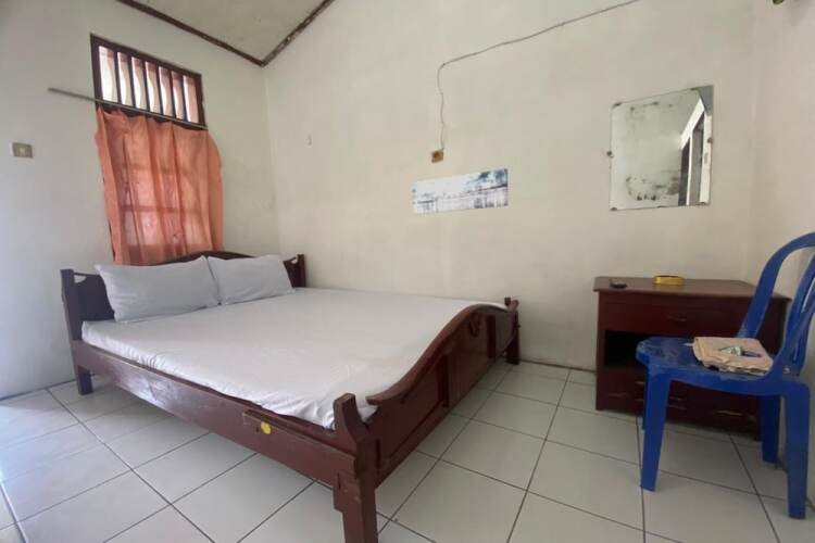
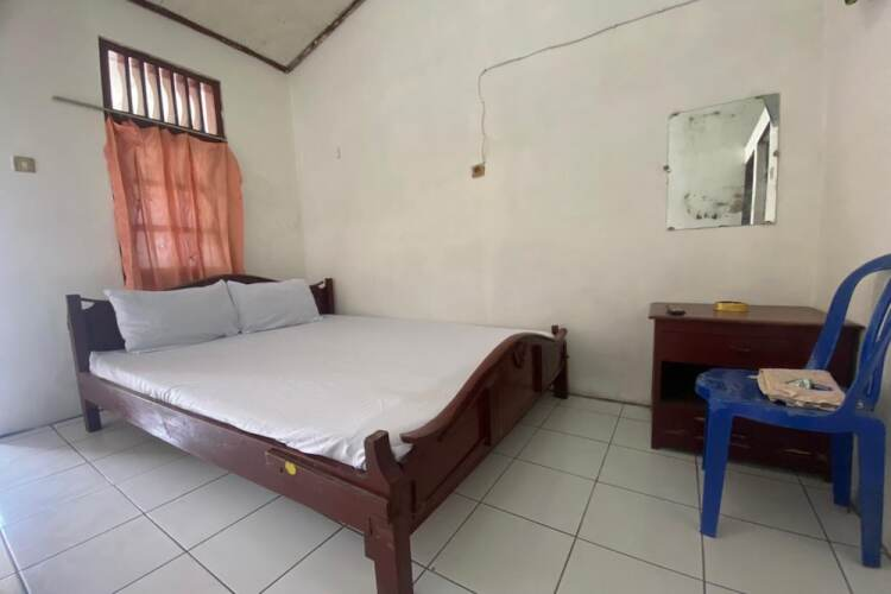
- wall art [411,167,510,215]
